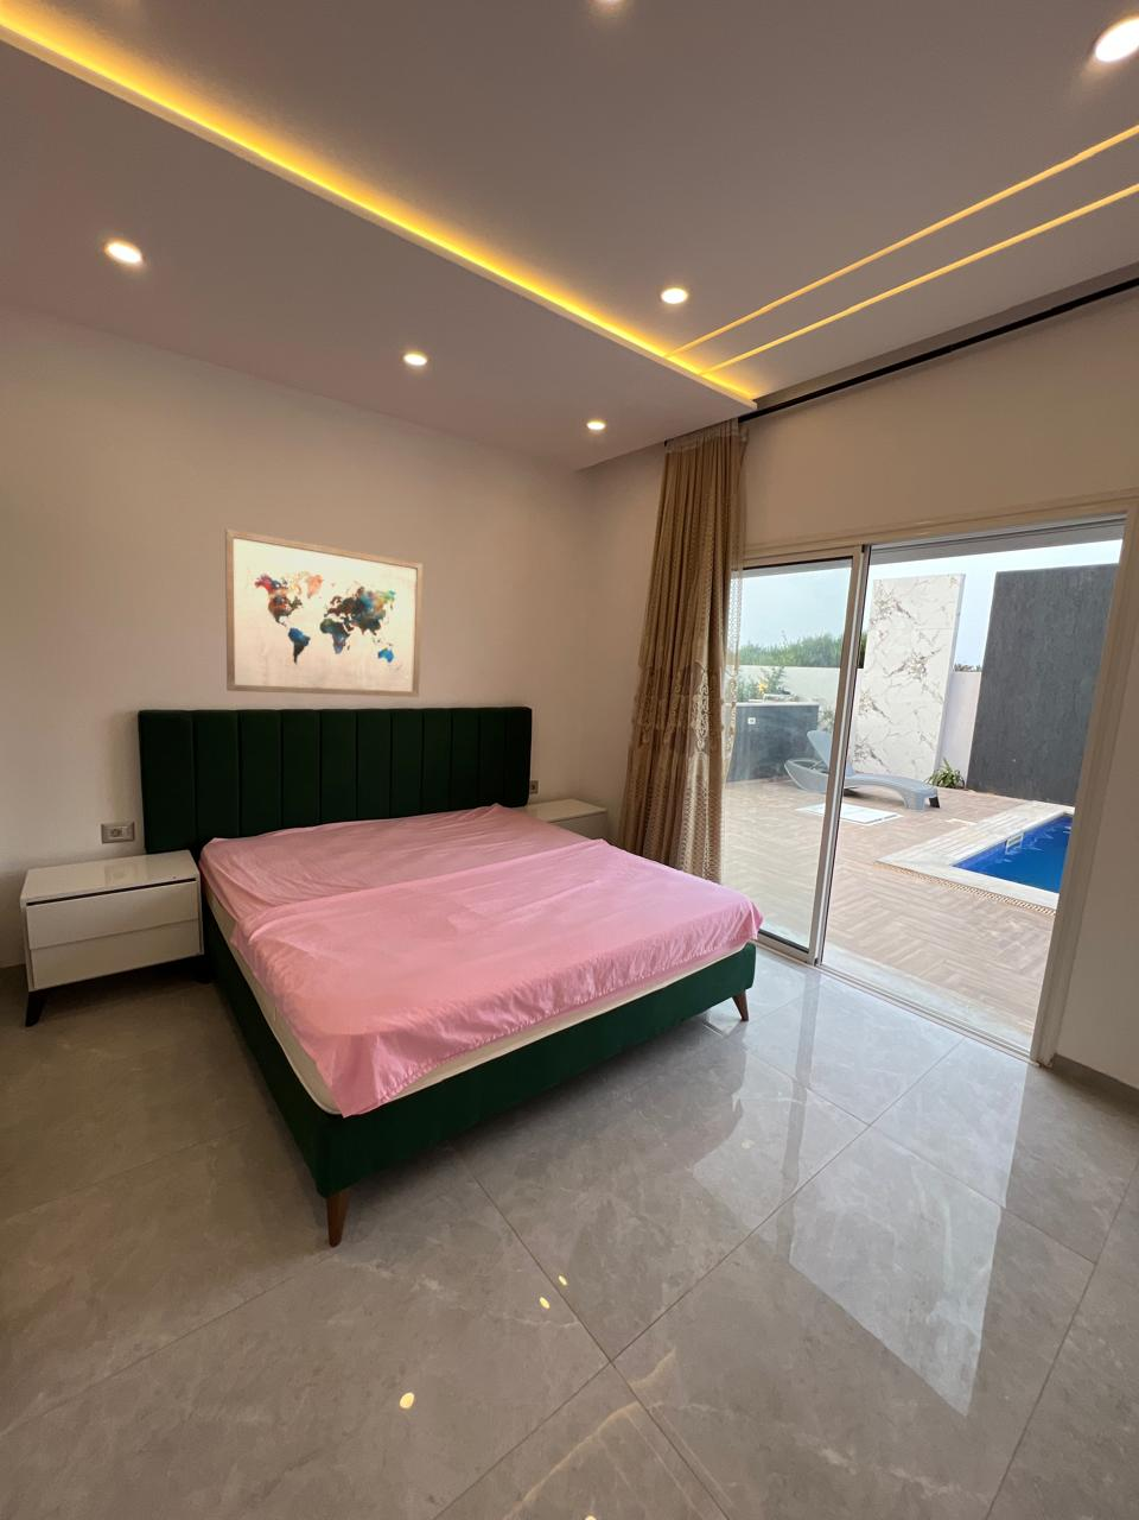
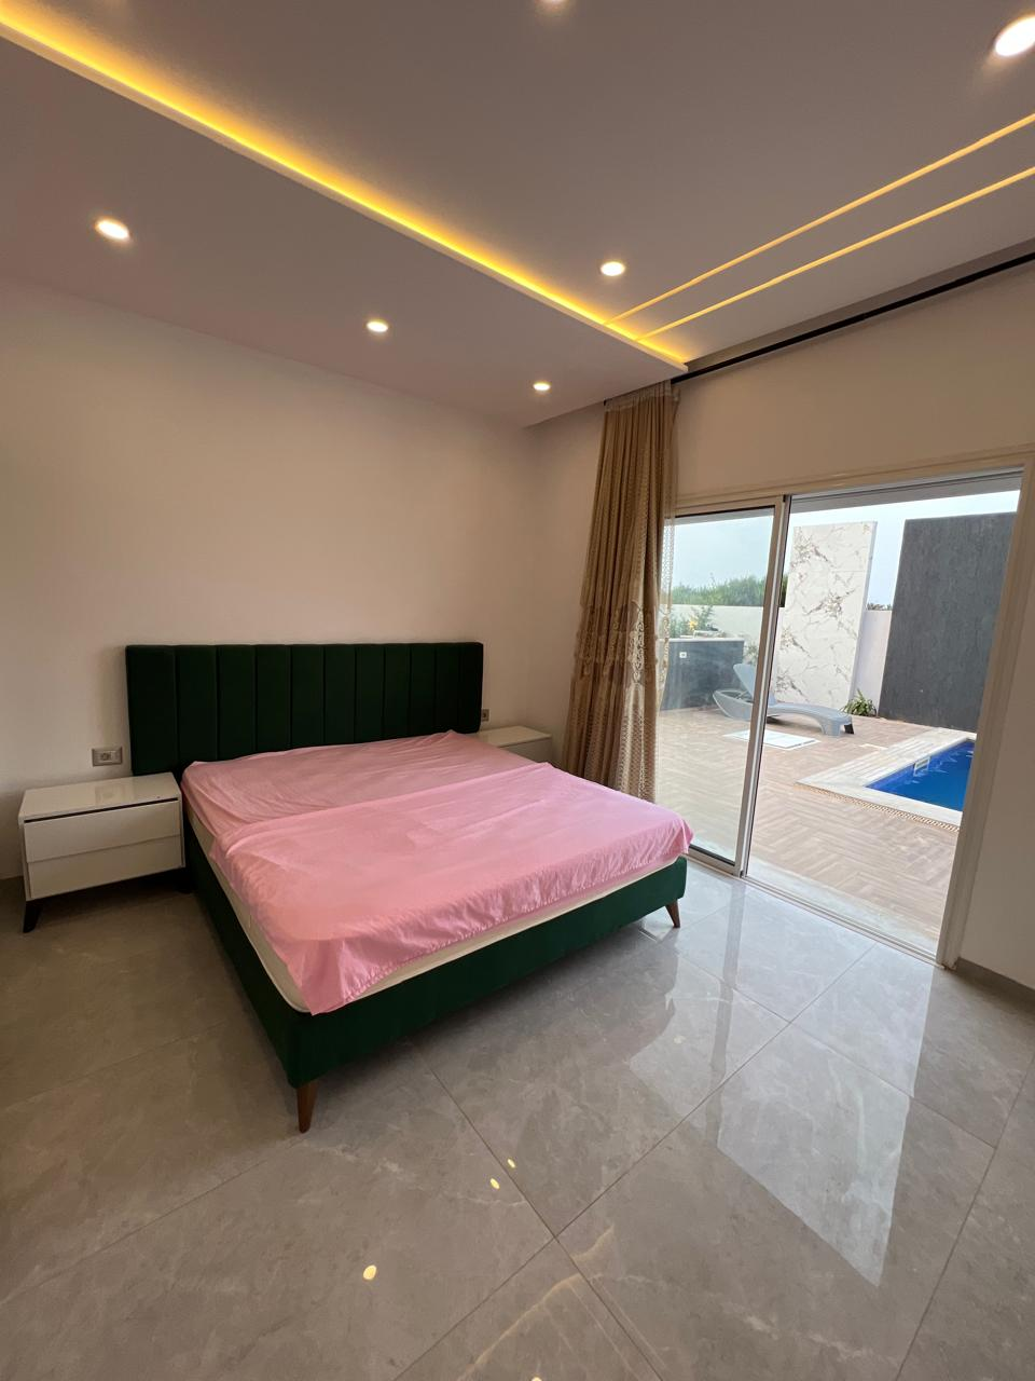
- wall art [224,528,424,698]
